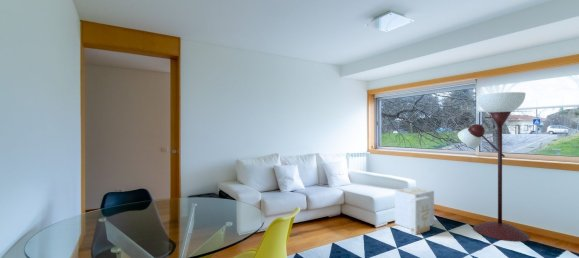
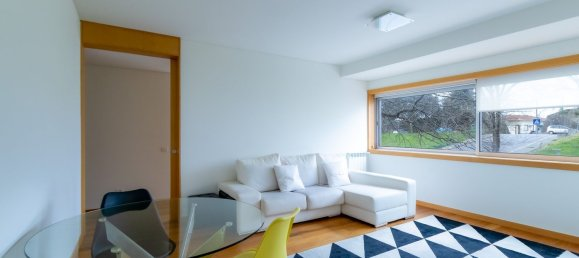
- product box [394,186,435,236]
- floor lamp [457,91,531,243]
